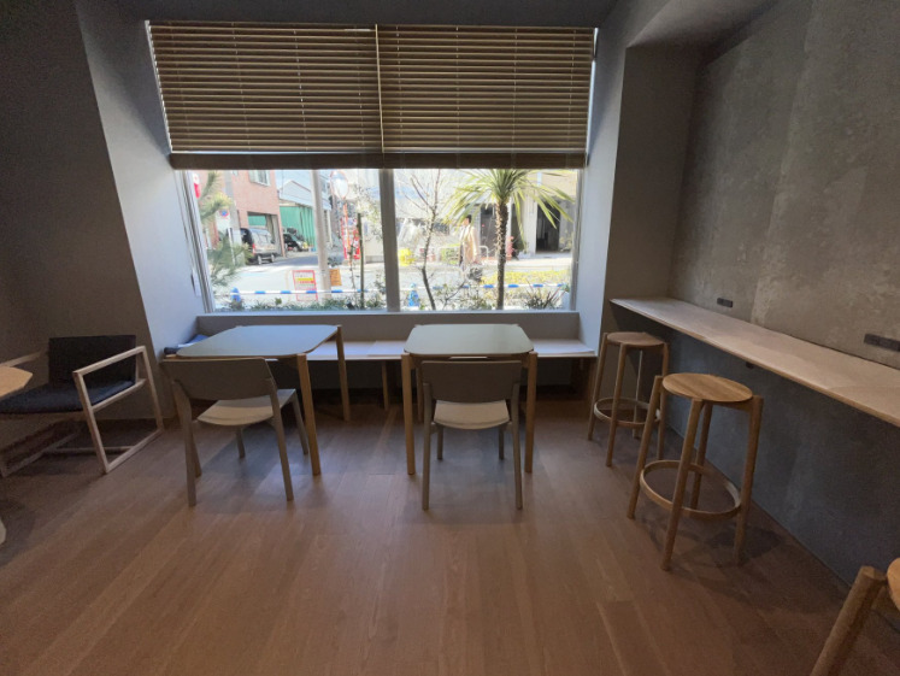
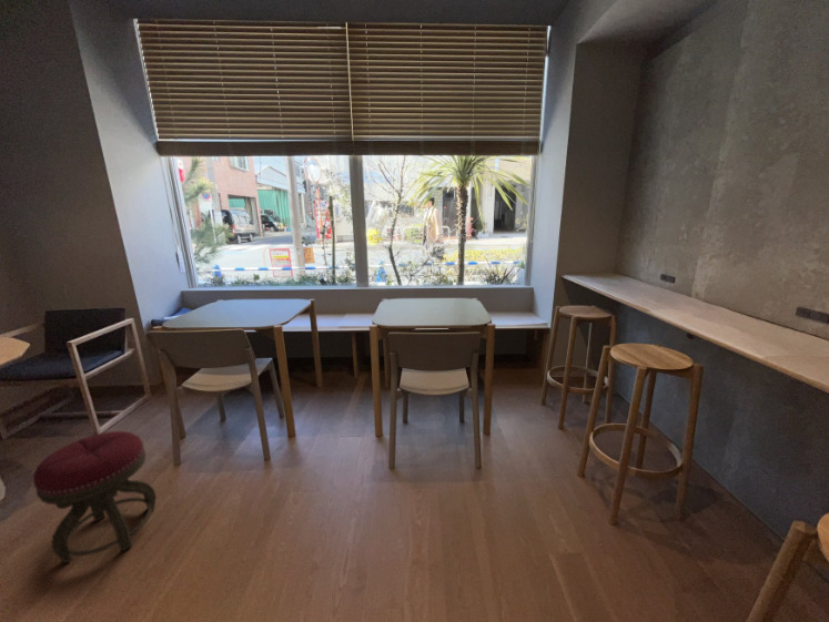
+ stool [32,430,156,564]
